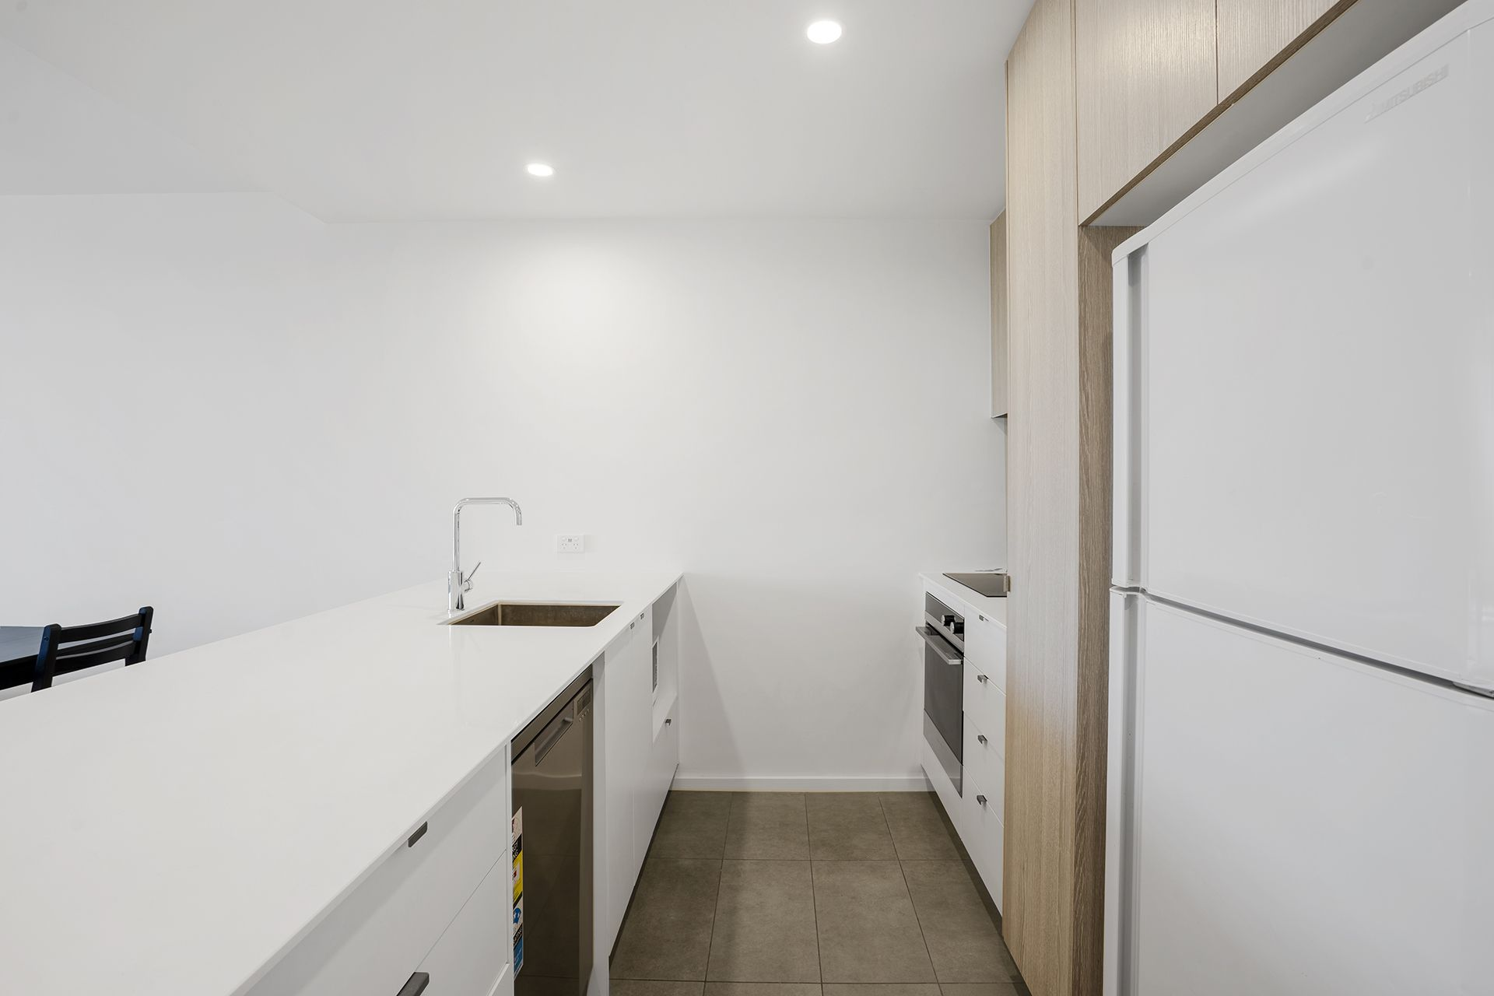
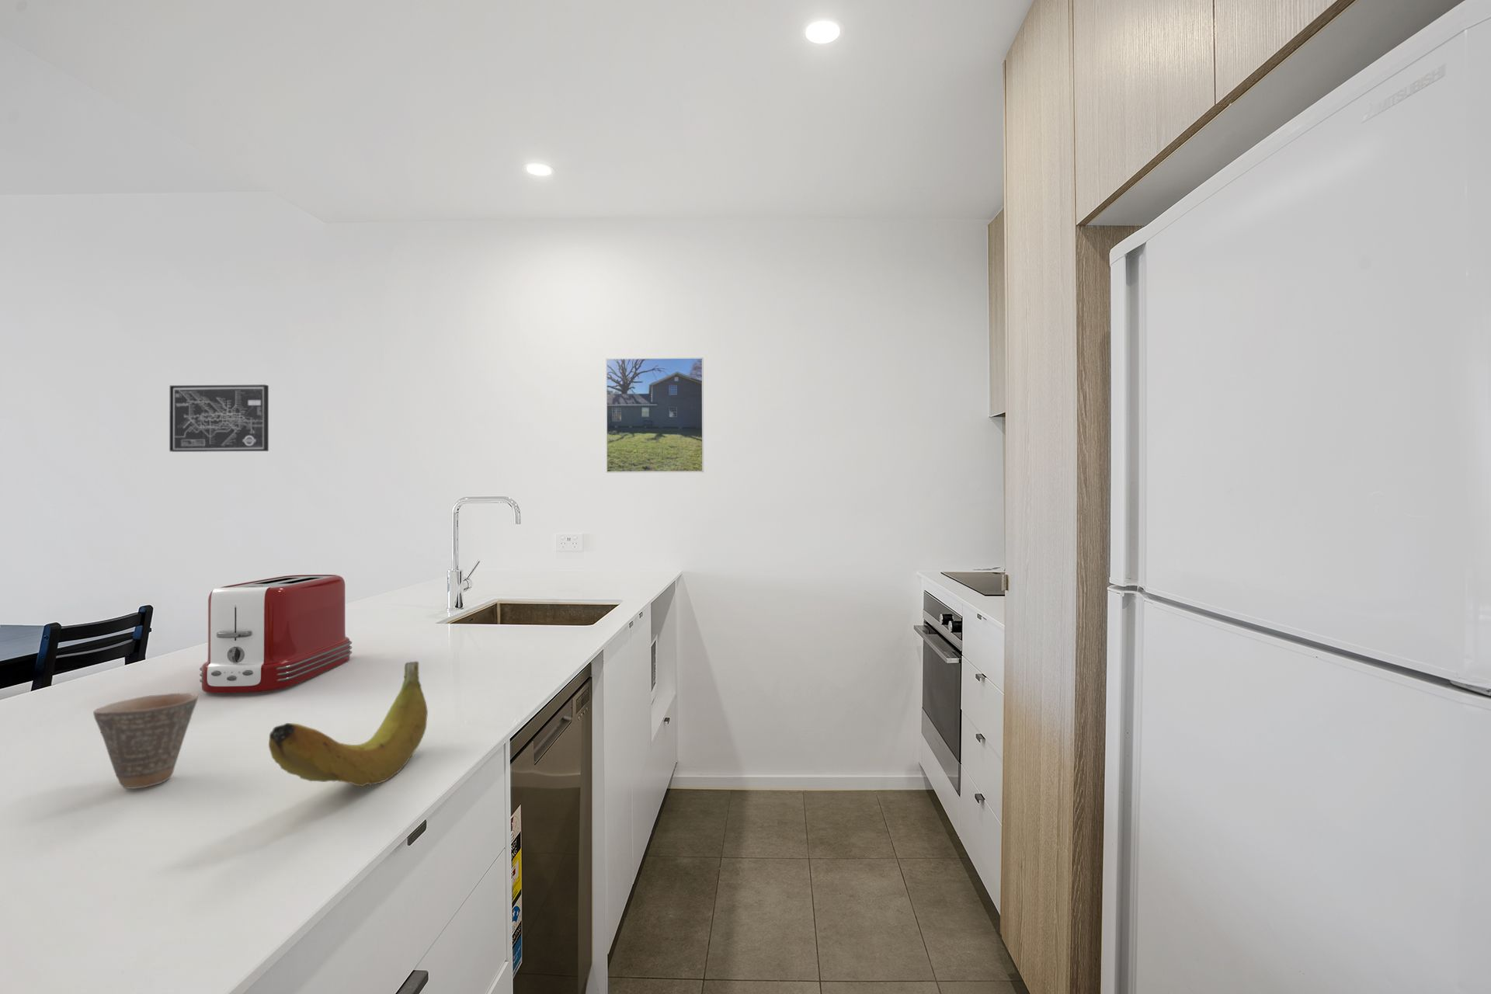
+ fruit [267,661,428,788]
+ toaster [199,574,353,694]
+ cup [92,692,199,790]
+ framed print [605,357,704,474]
+ wall art [169,384,270,453]
